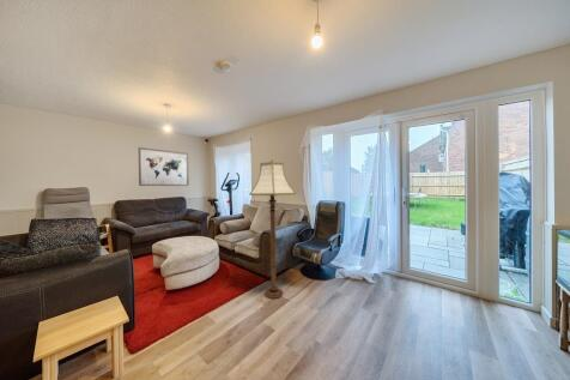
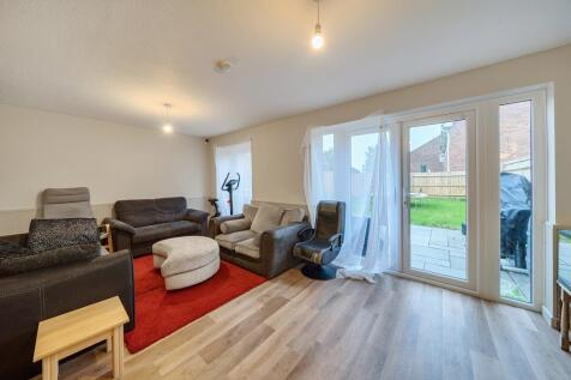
- floor lamp [249,158,297,300]
- wall art [138,146,190,187]
